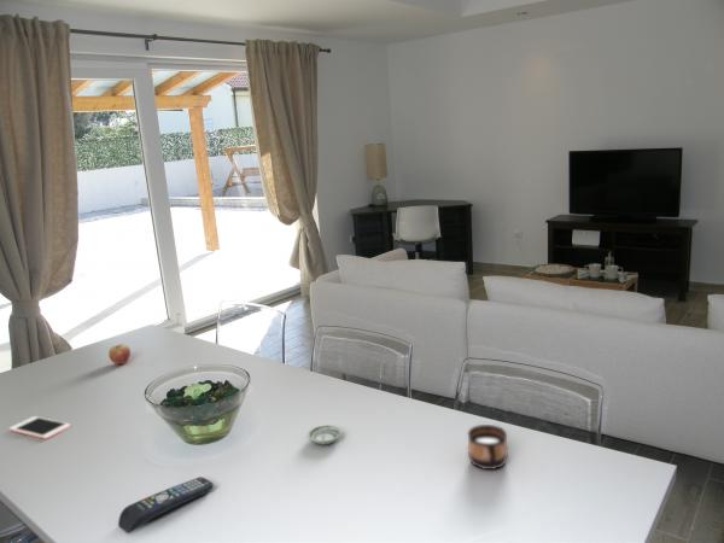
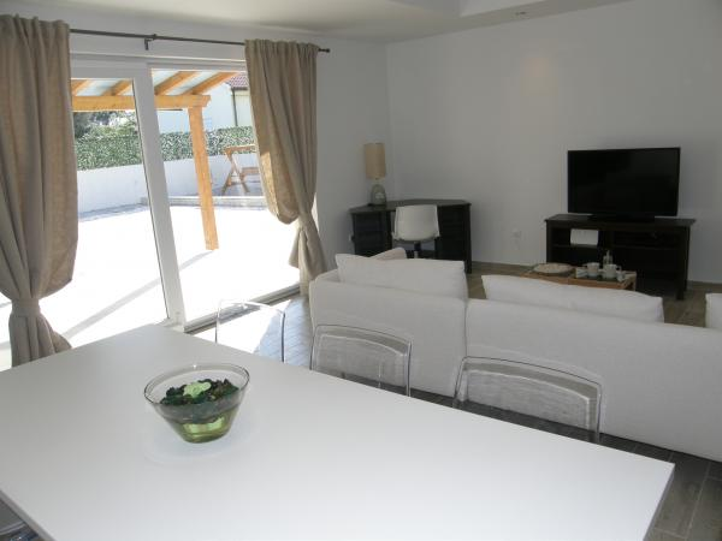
- saucer [306,424,343,446]
- fruit [107,343,132,366]
- remote control [117,475,215,535]
- cell phone [8,415,72,440]
- cup [467,424,509,471]
